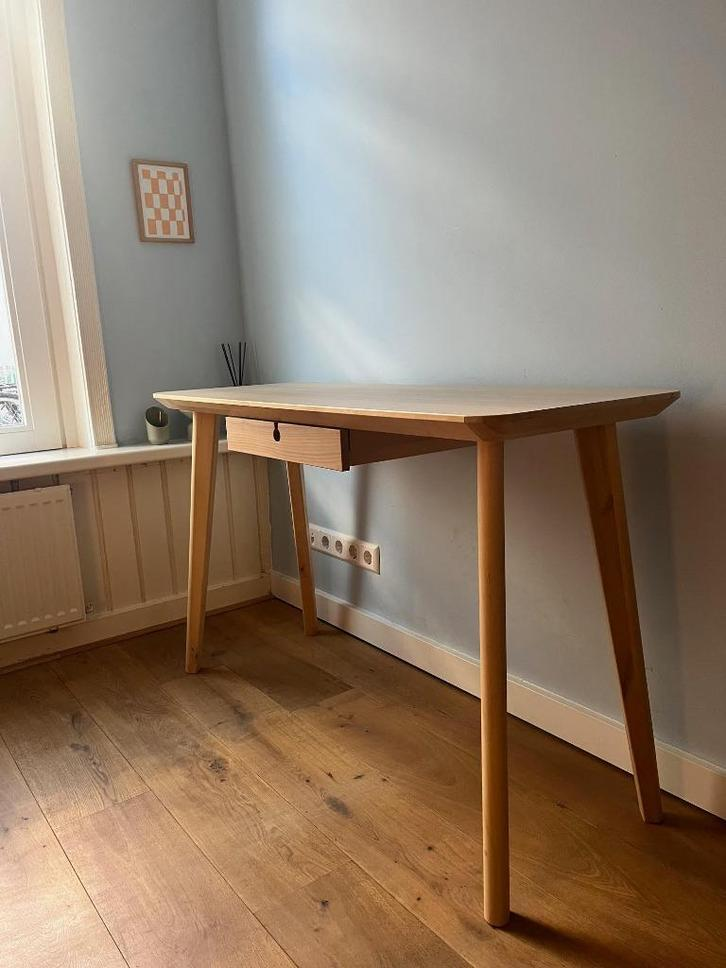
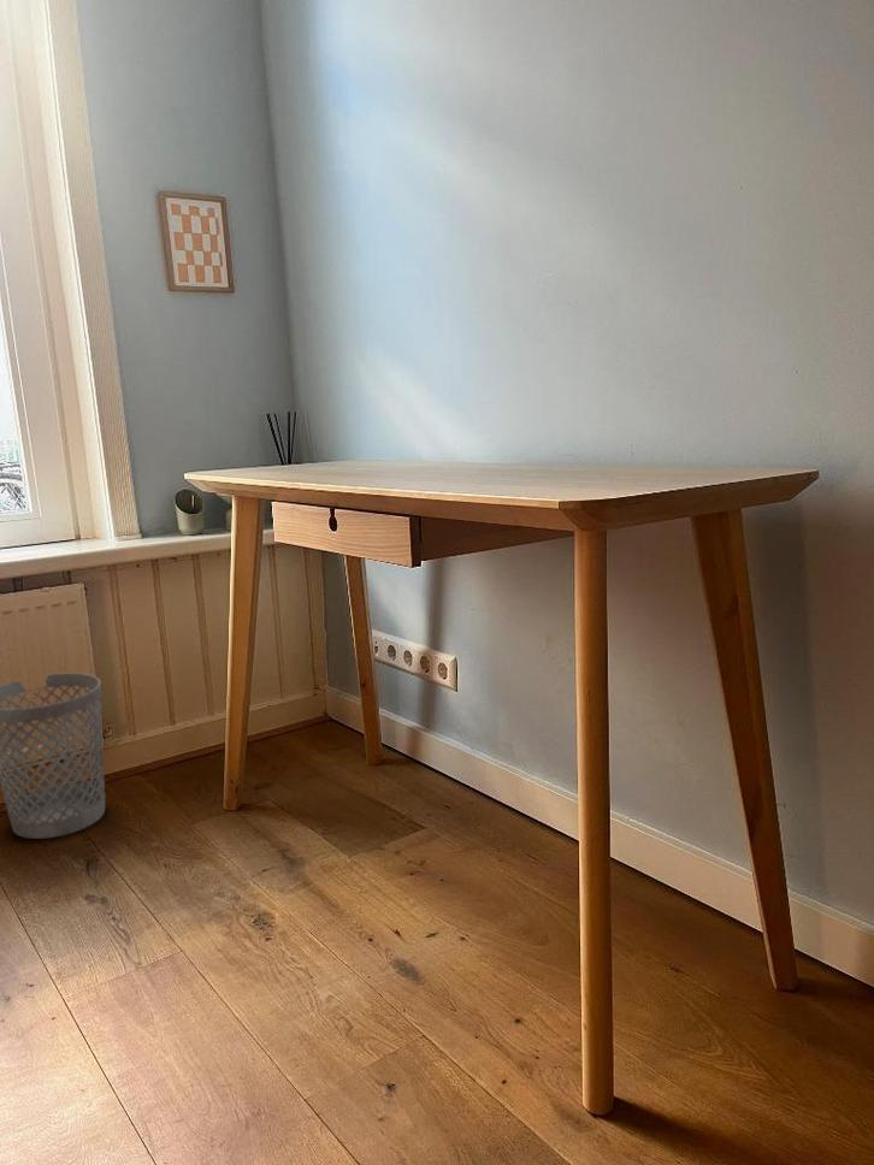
+ wastebasket [0,673,106,840]
